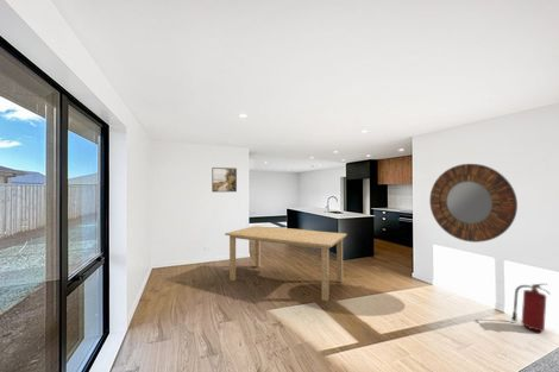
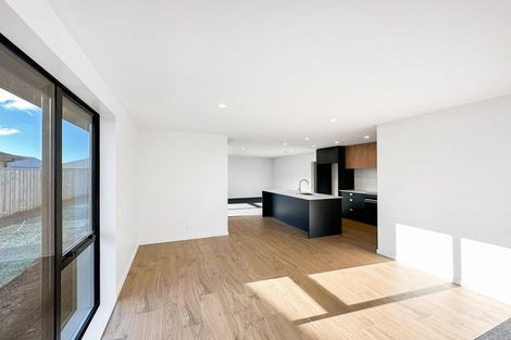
- home mirror [428,163,519,244]
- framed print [211,166,238,194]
- dining table [224,225,348,302]
- fire extinguisher [510,283,552,333]
